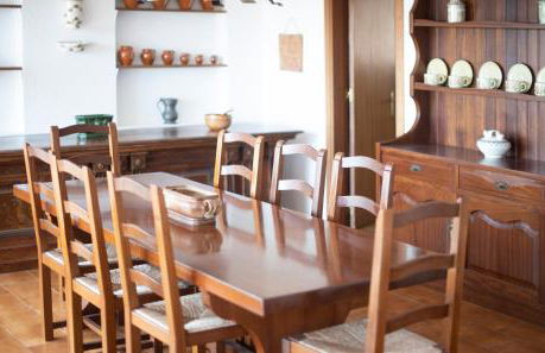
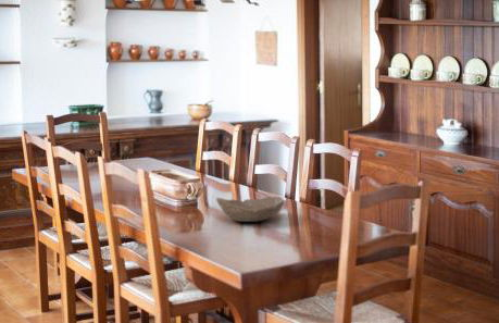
+ bowl [215,196,285,223]
